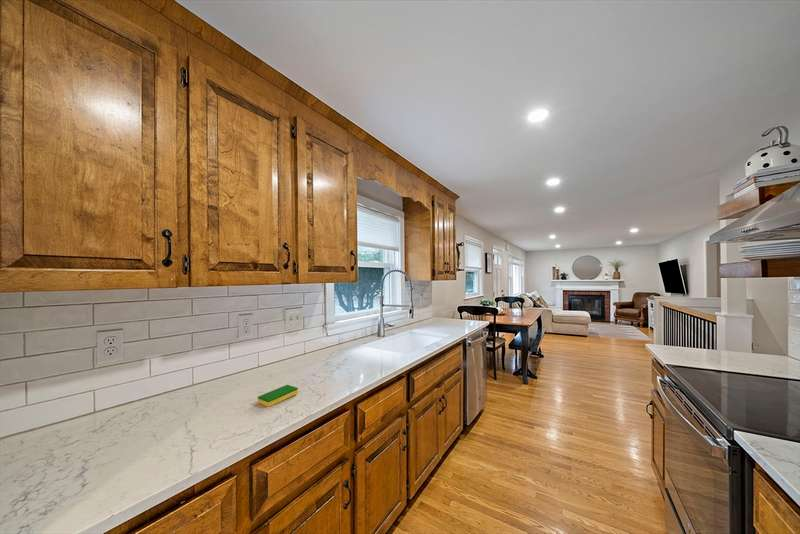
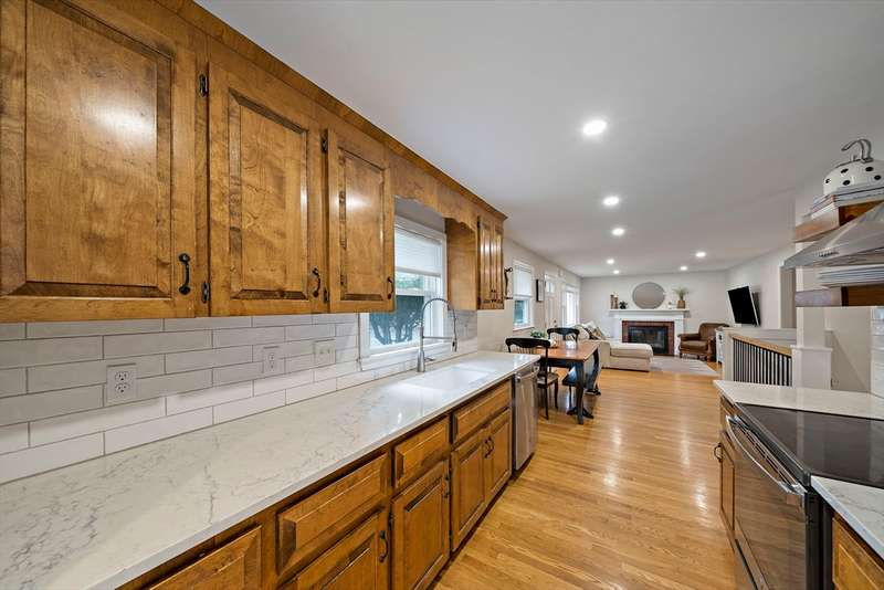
- dish sponge [257,384,299,408]
